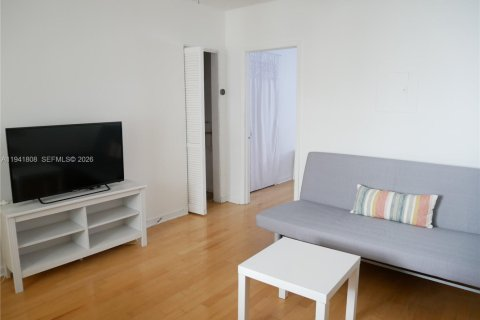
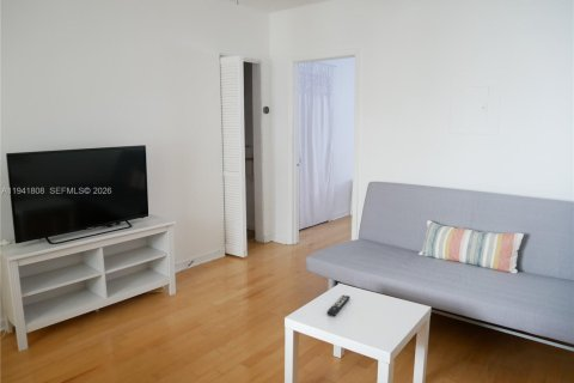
+ remote control [326,294,352,317]
